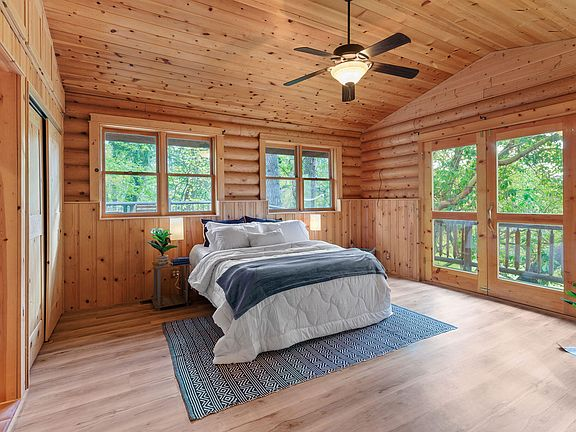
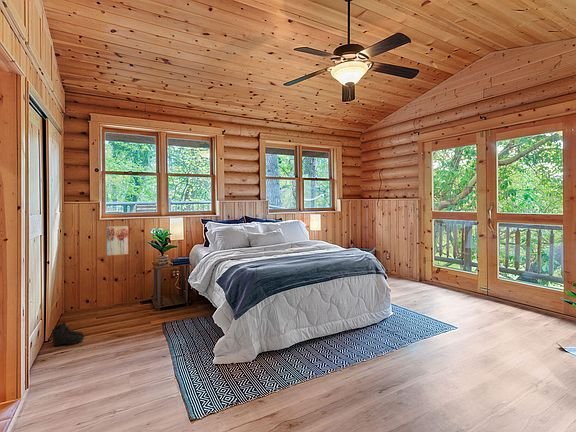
+ boots [50,321,85,347]
+ wall art [106,225,129,256]
